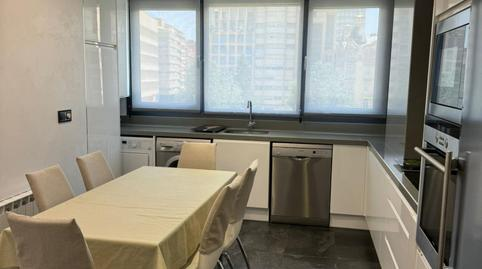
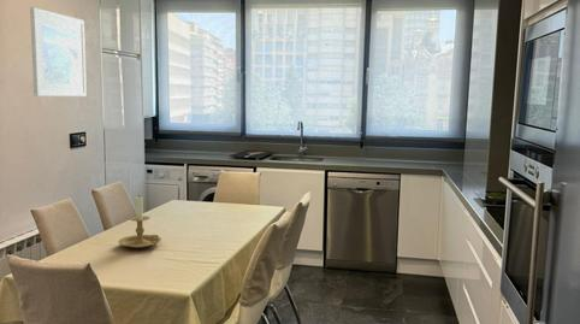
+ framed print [29,6,88,98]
+ candle holder [118,194,162,249]
